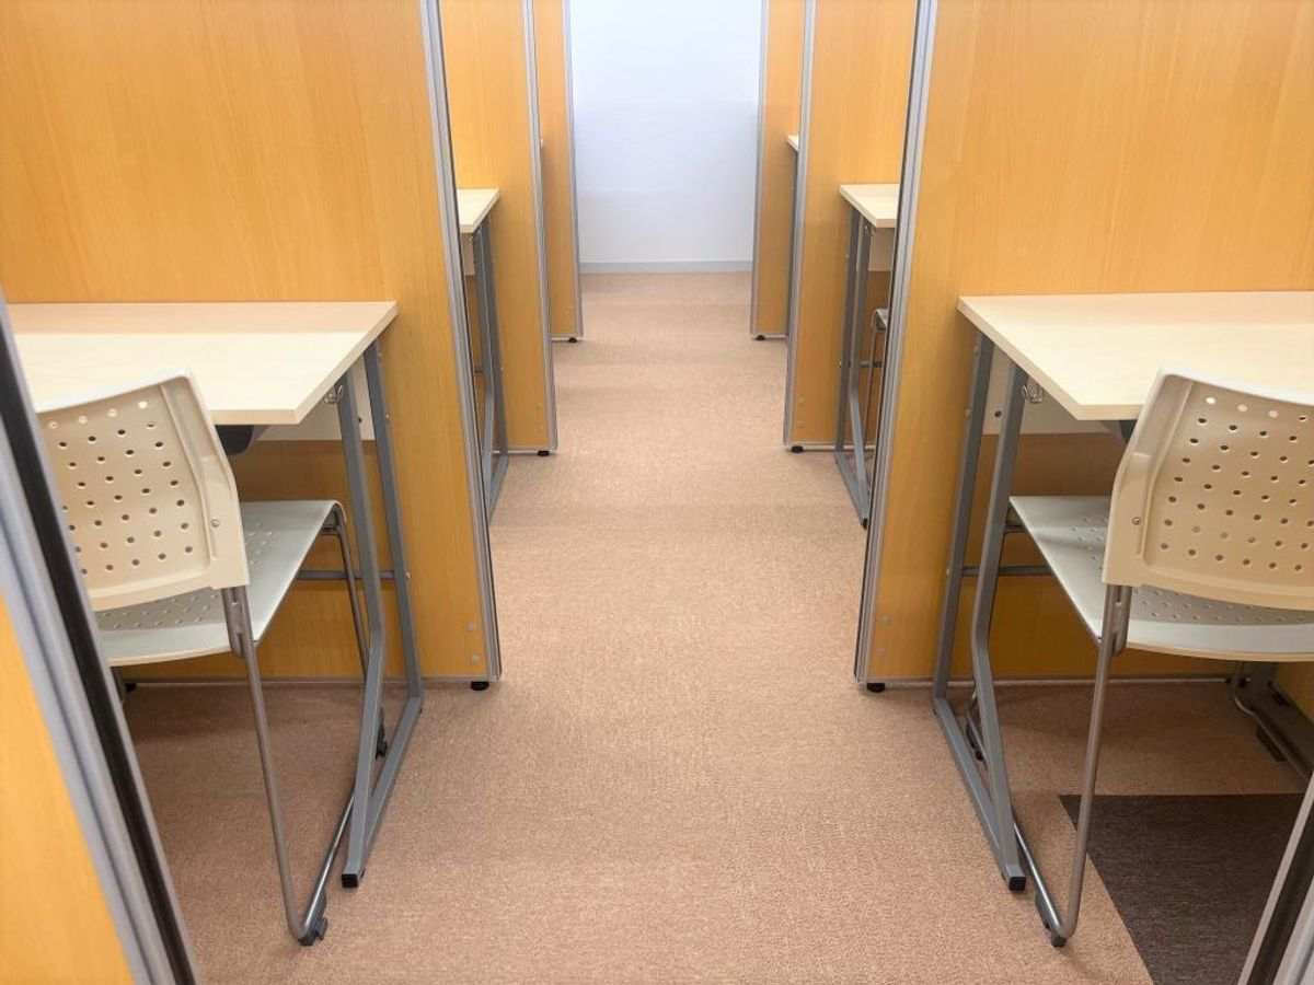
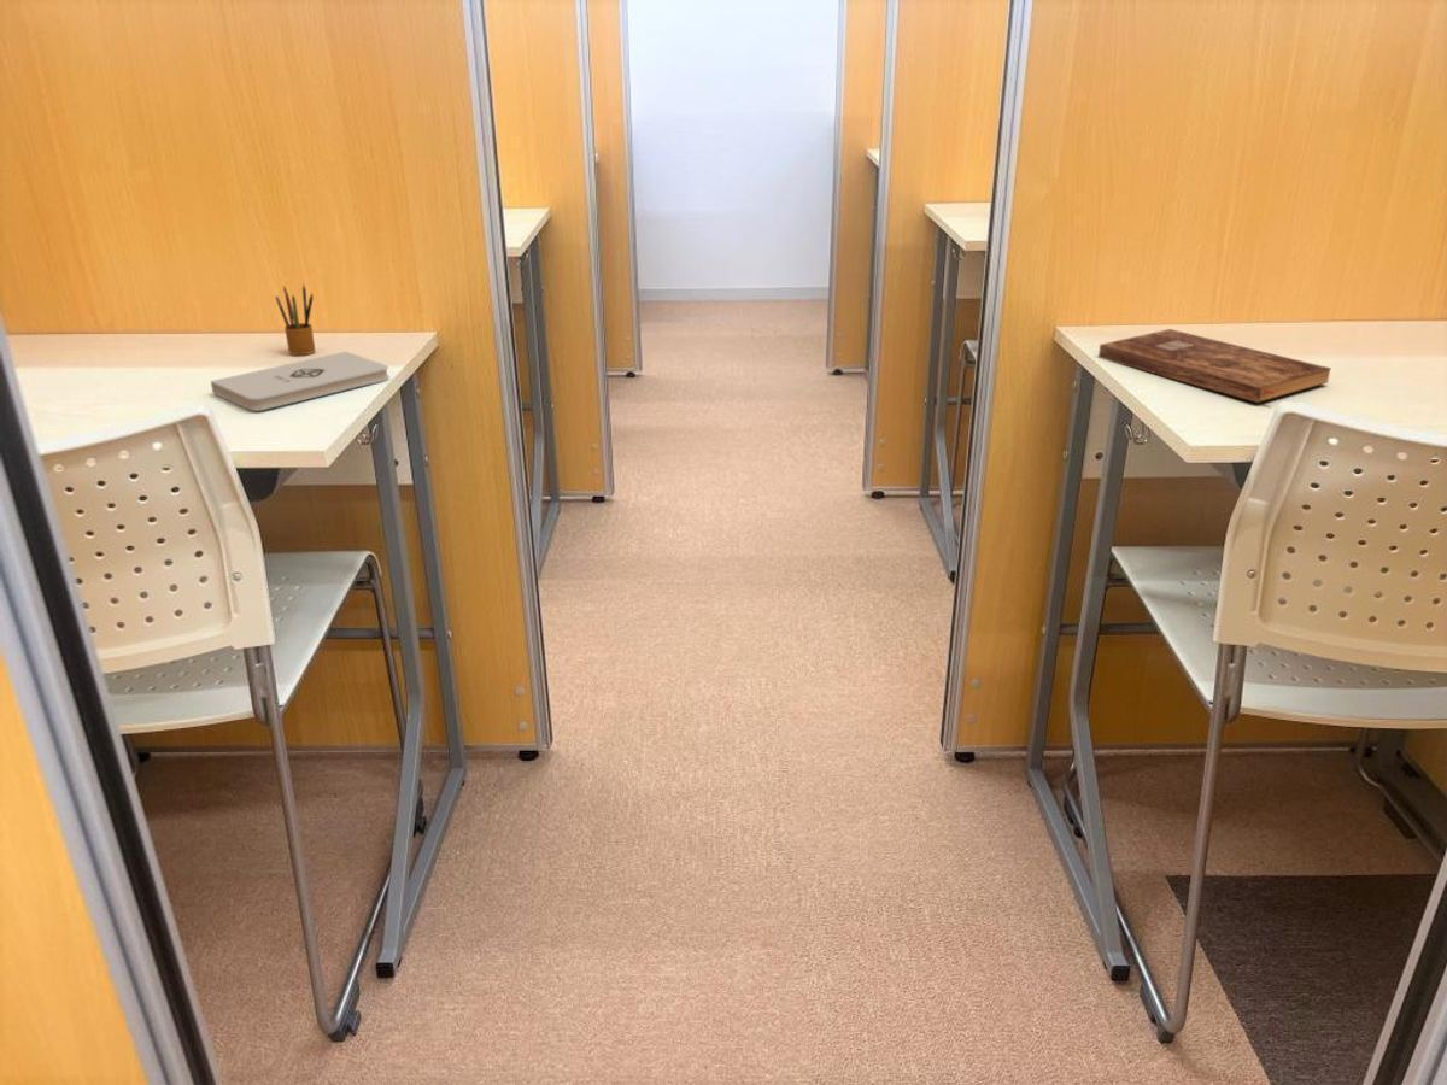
+ notepad [210,351,391,412]
+ pencil box [274,283,317,356]
+ bible [1097,328,1332,404]
